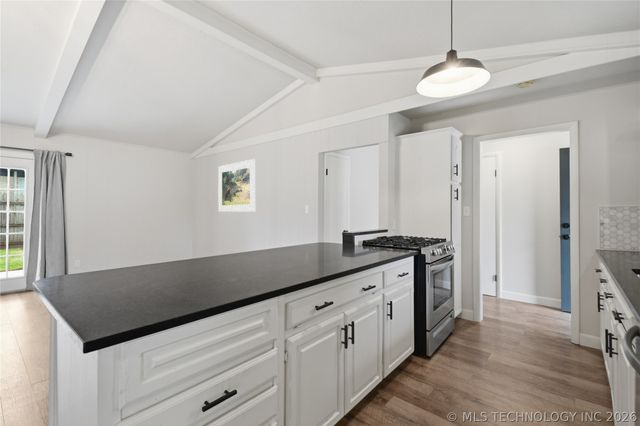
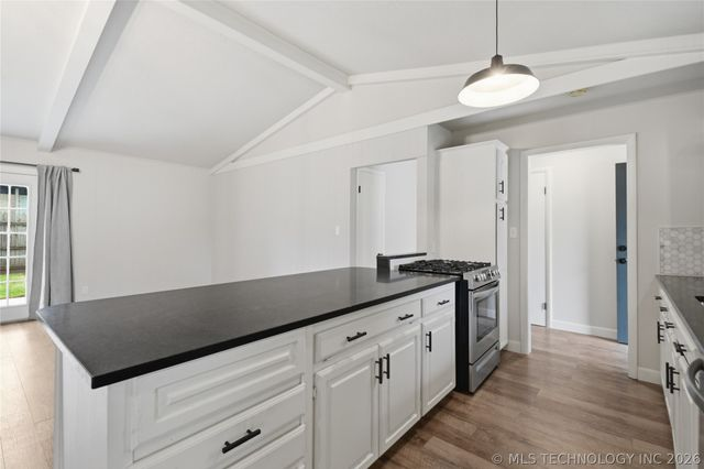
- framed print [217,158,256,213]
